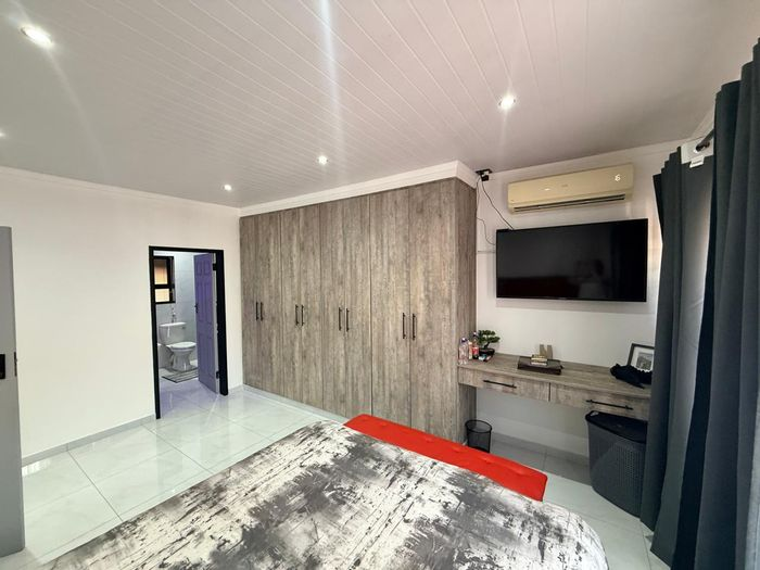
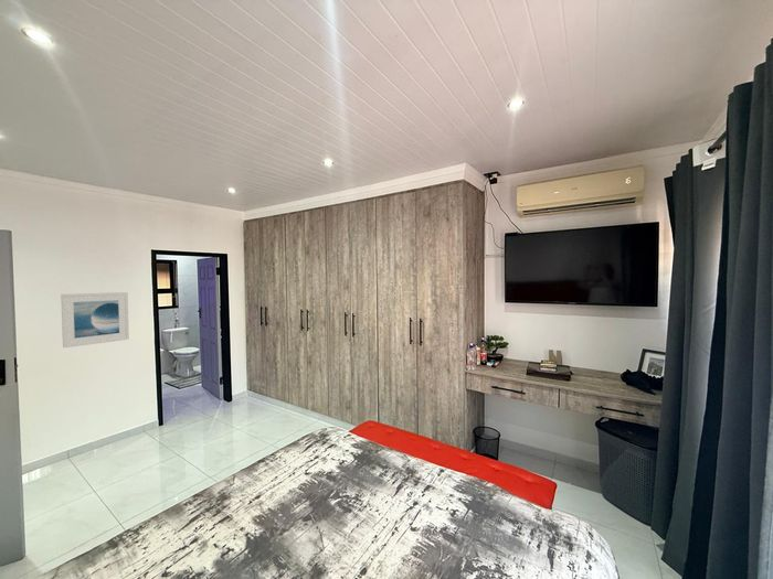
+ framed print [60,291,130,349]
